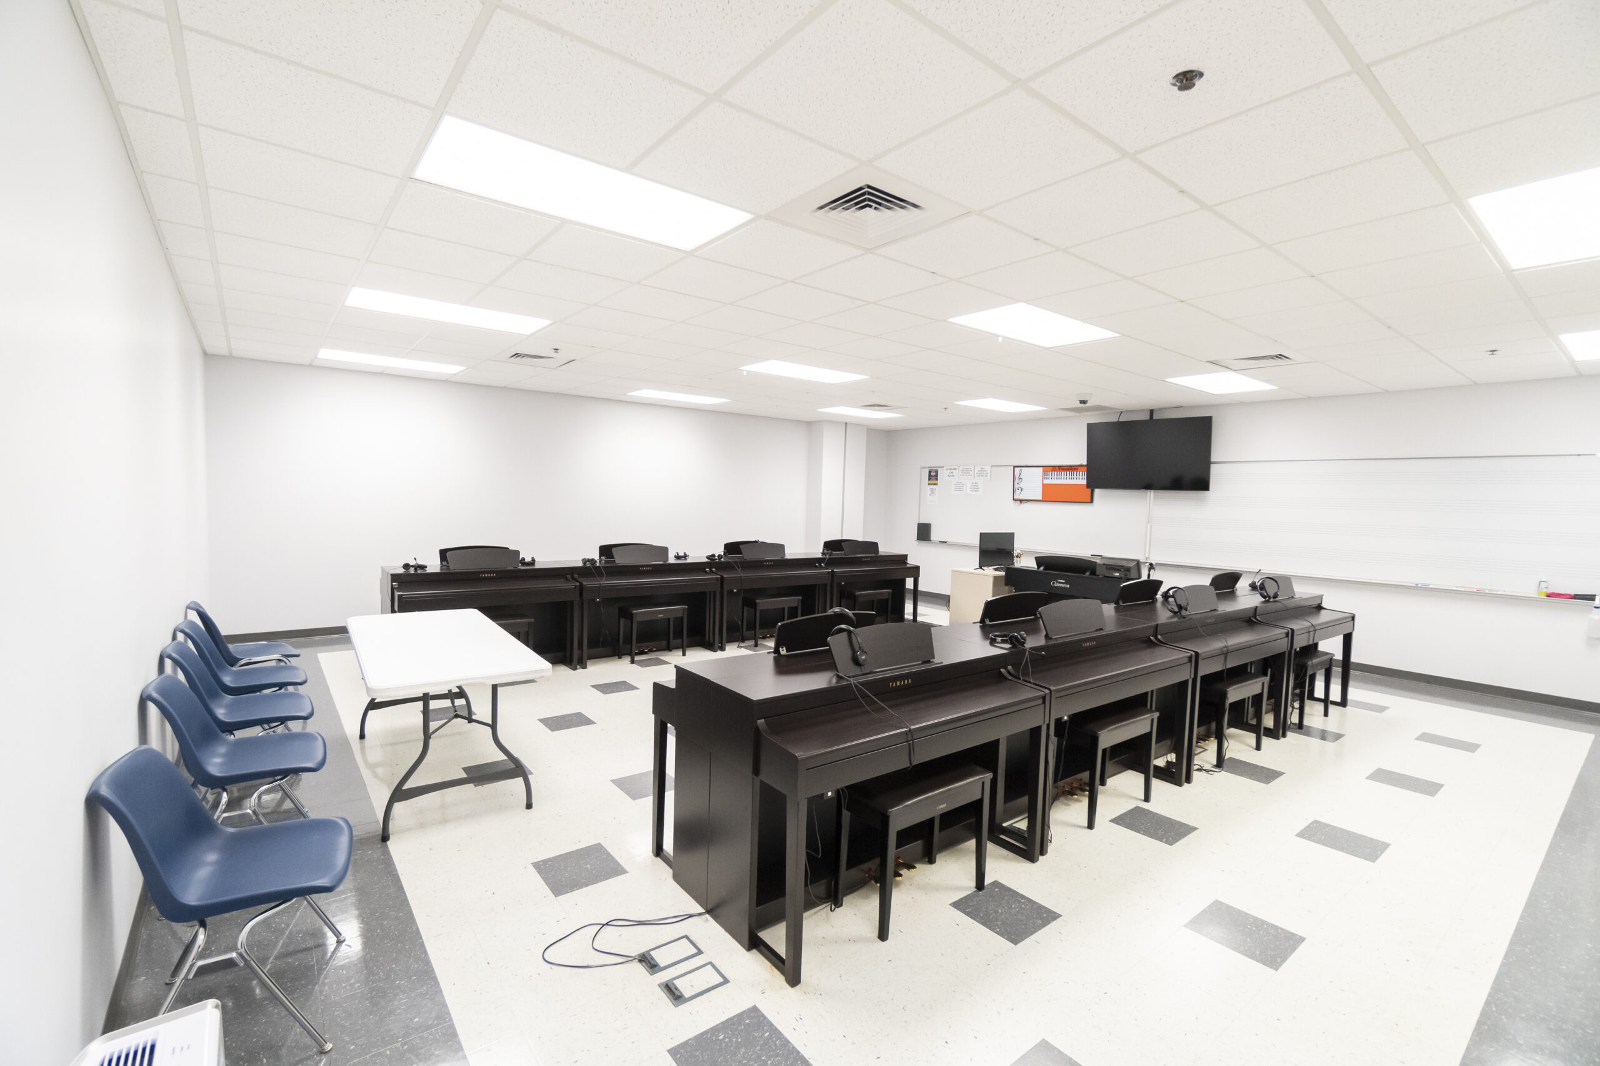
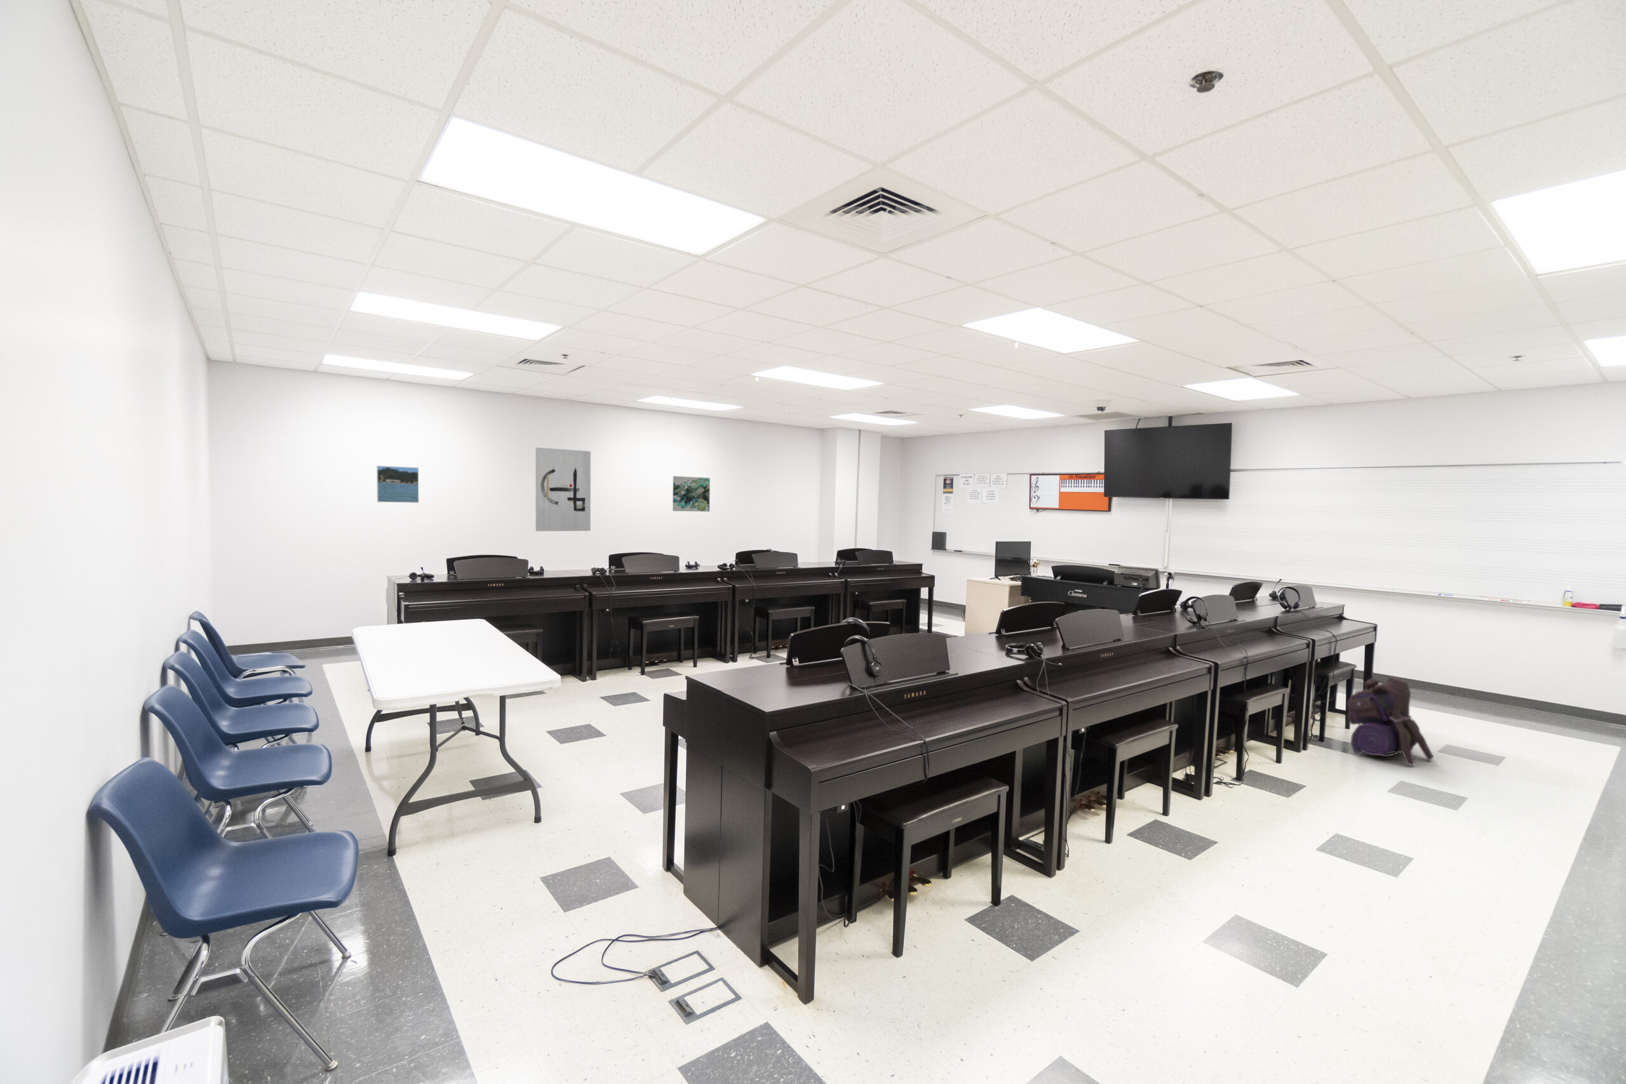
+ wall art [535,448,592,531]
+ wall art [671,475,710,513]
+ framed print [376,465,419,503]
+ backpack [1347,676,1434,767]
